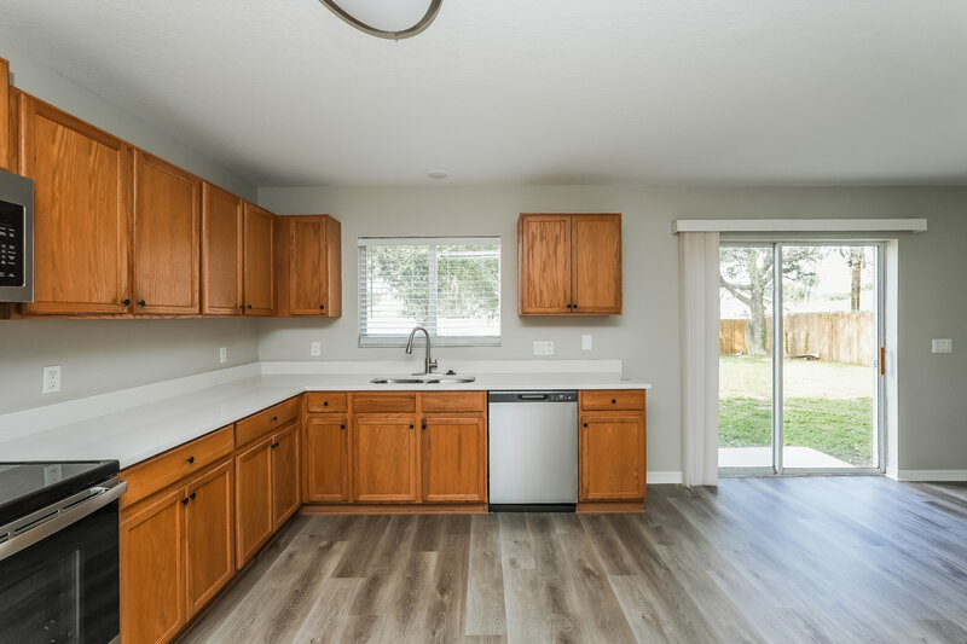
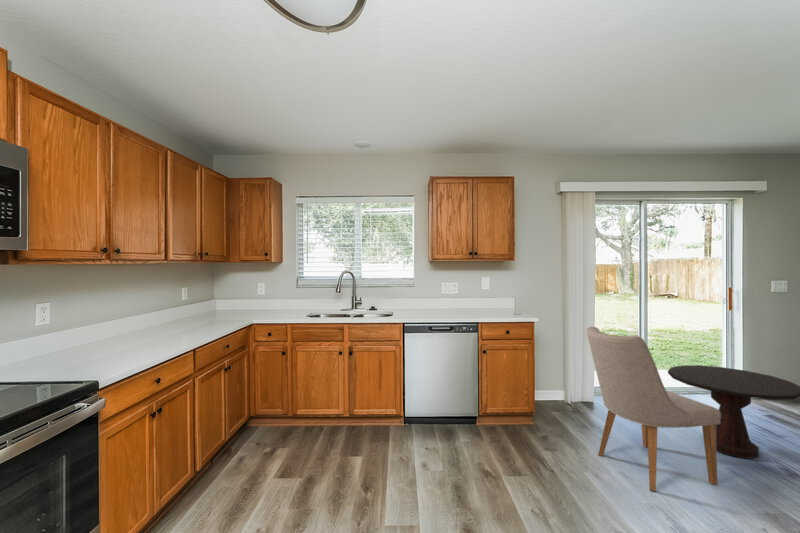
+ chair [586,326,721,493]
+ side table [667,364,800,460]
